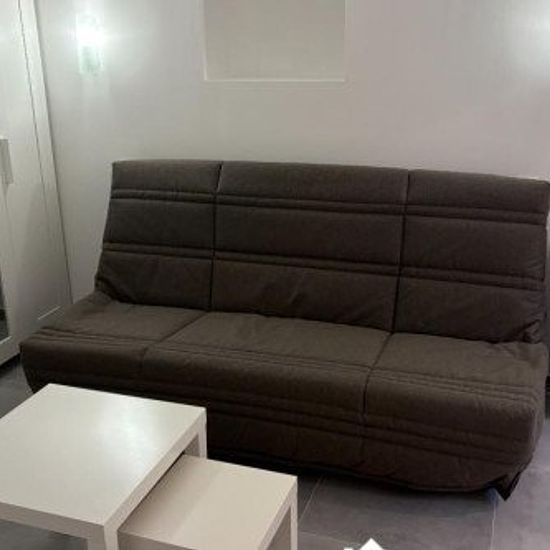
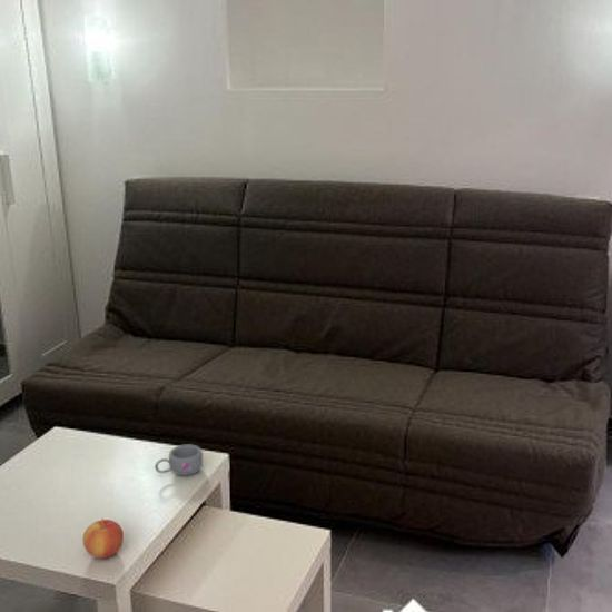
+ mug [155,443,204,476]
+ apple [82,517,125,560]
